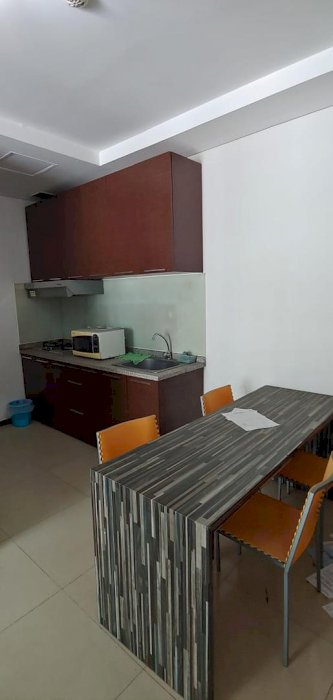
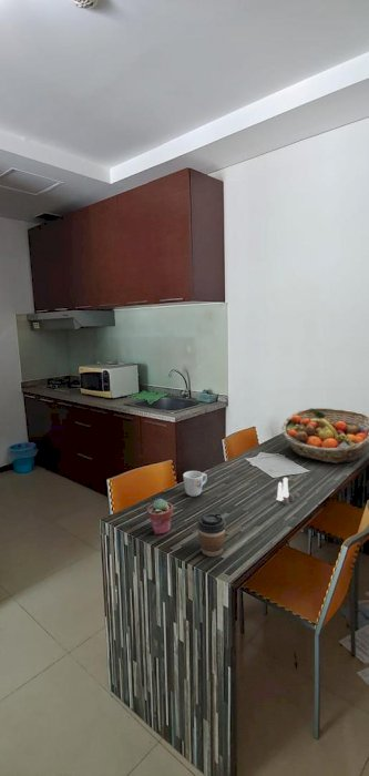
+ coffee cup [196,512,227,558]
+ fruit basket [280,407,369,464]
+ salt and pepper shaker set [275,477,300,507]
+ mug [182,470,208,498]
+ potted succulent [146,498,174,535]
